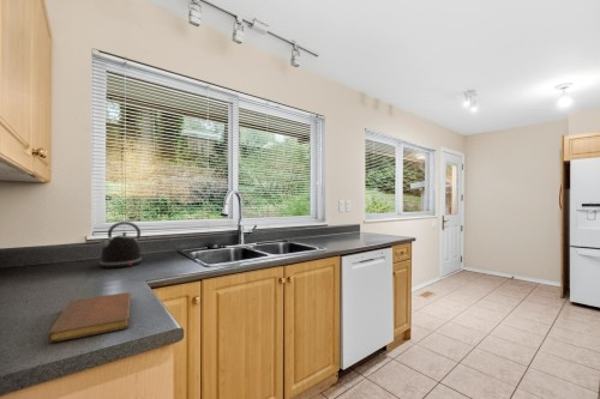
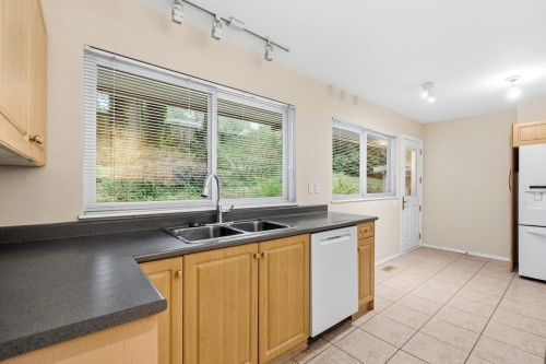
- kettle [98,220,143,270]
- notebook [47,291,132,344]
